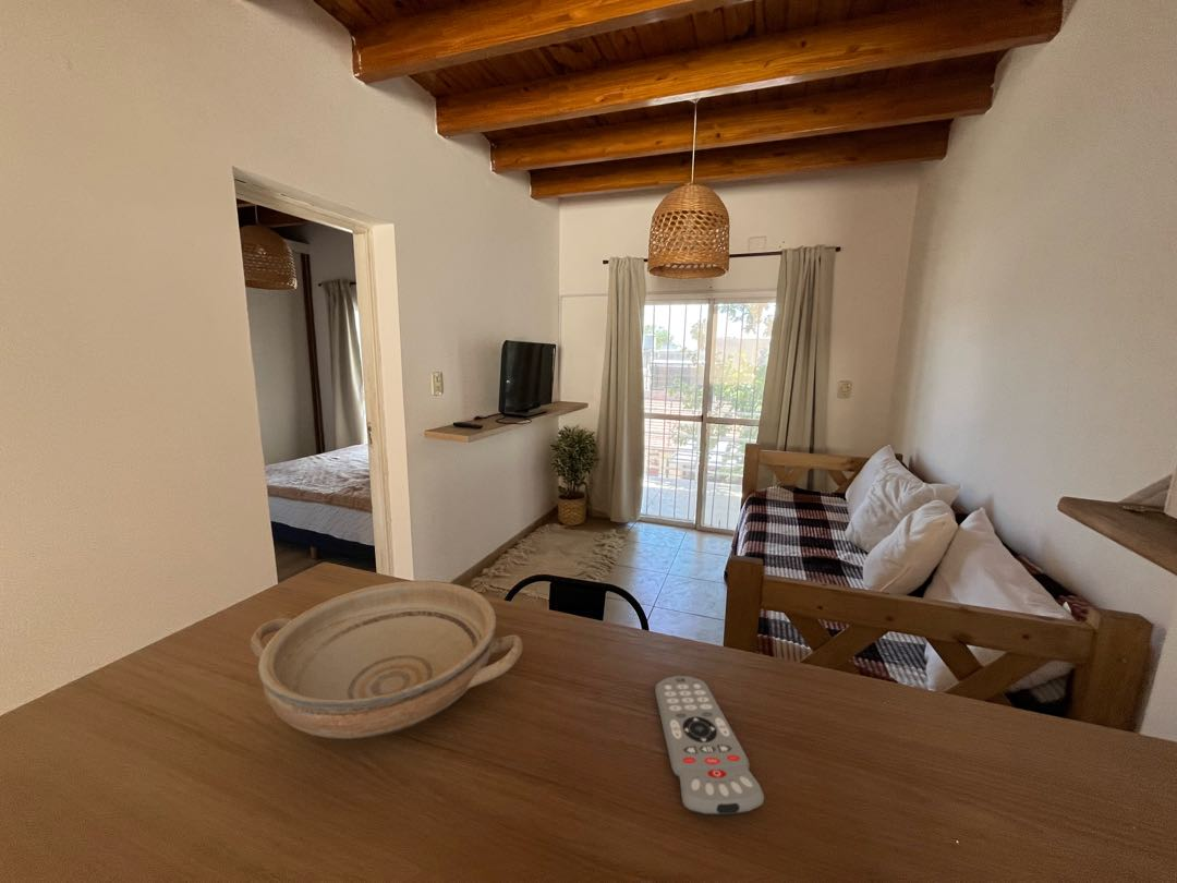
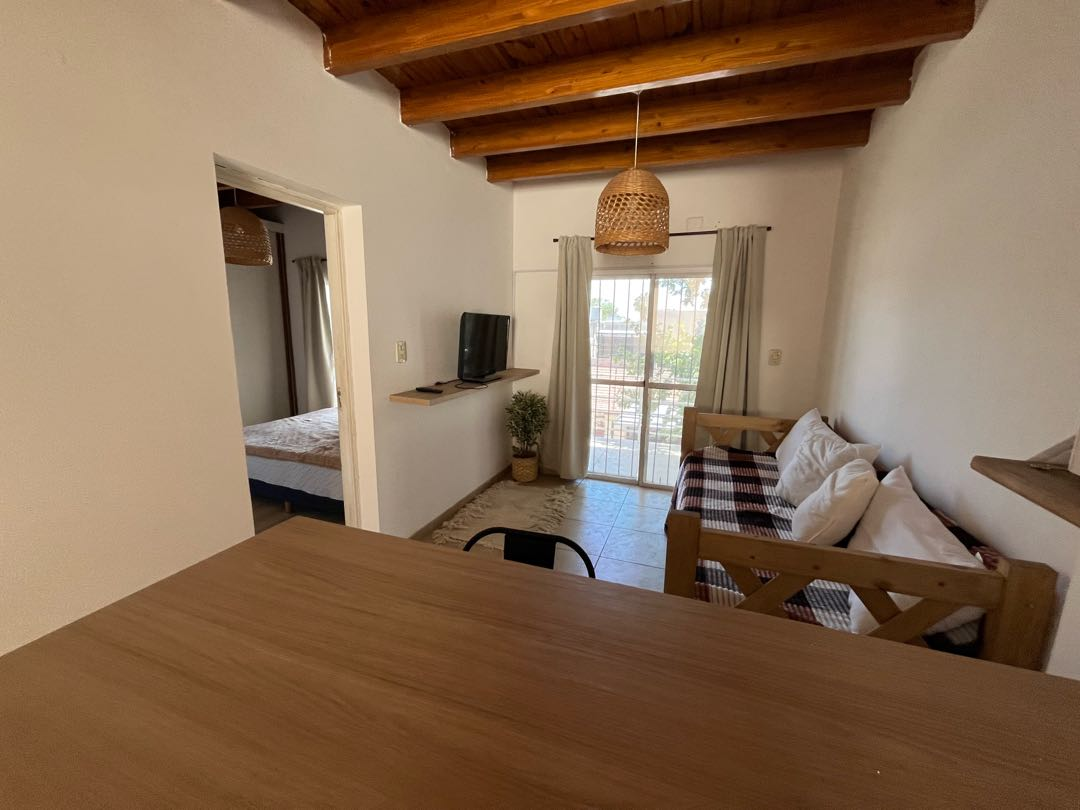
- ceramic bowl [250,580,524,740]
- remote control [654,675,765,817]
